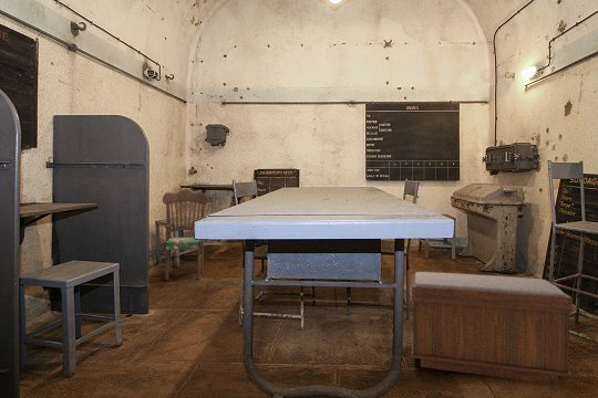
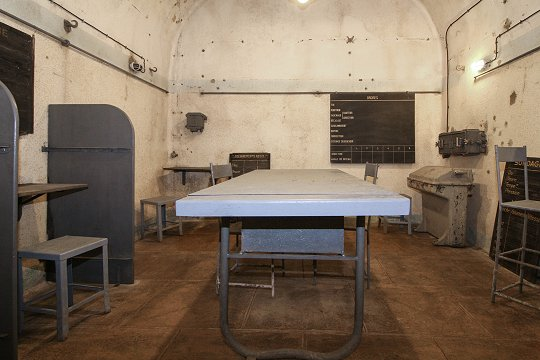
- bench [411,271,574,385]
- dining chair [162,188,209,281]
